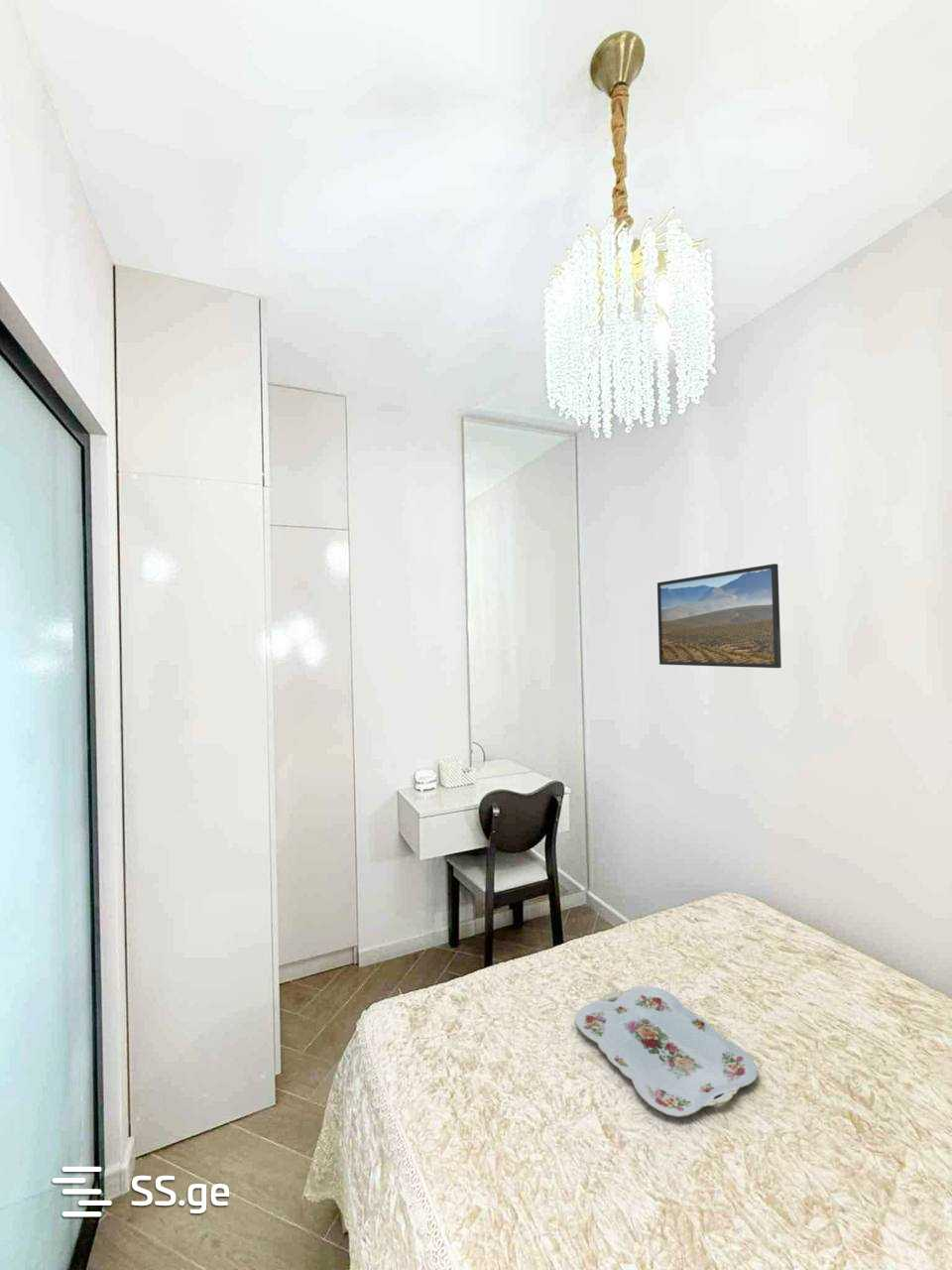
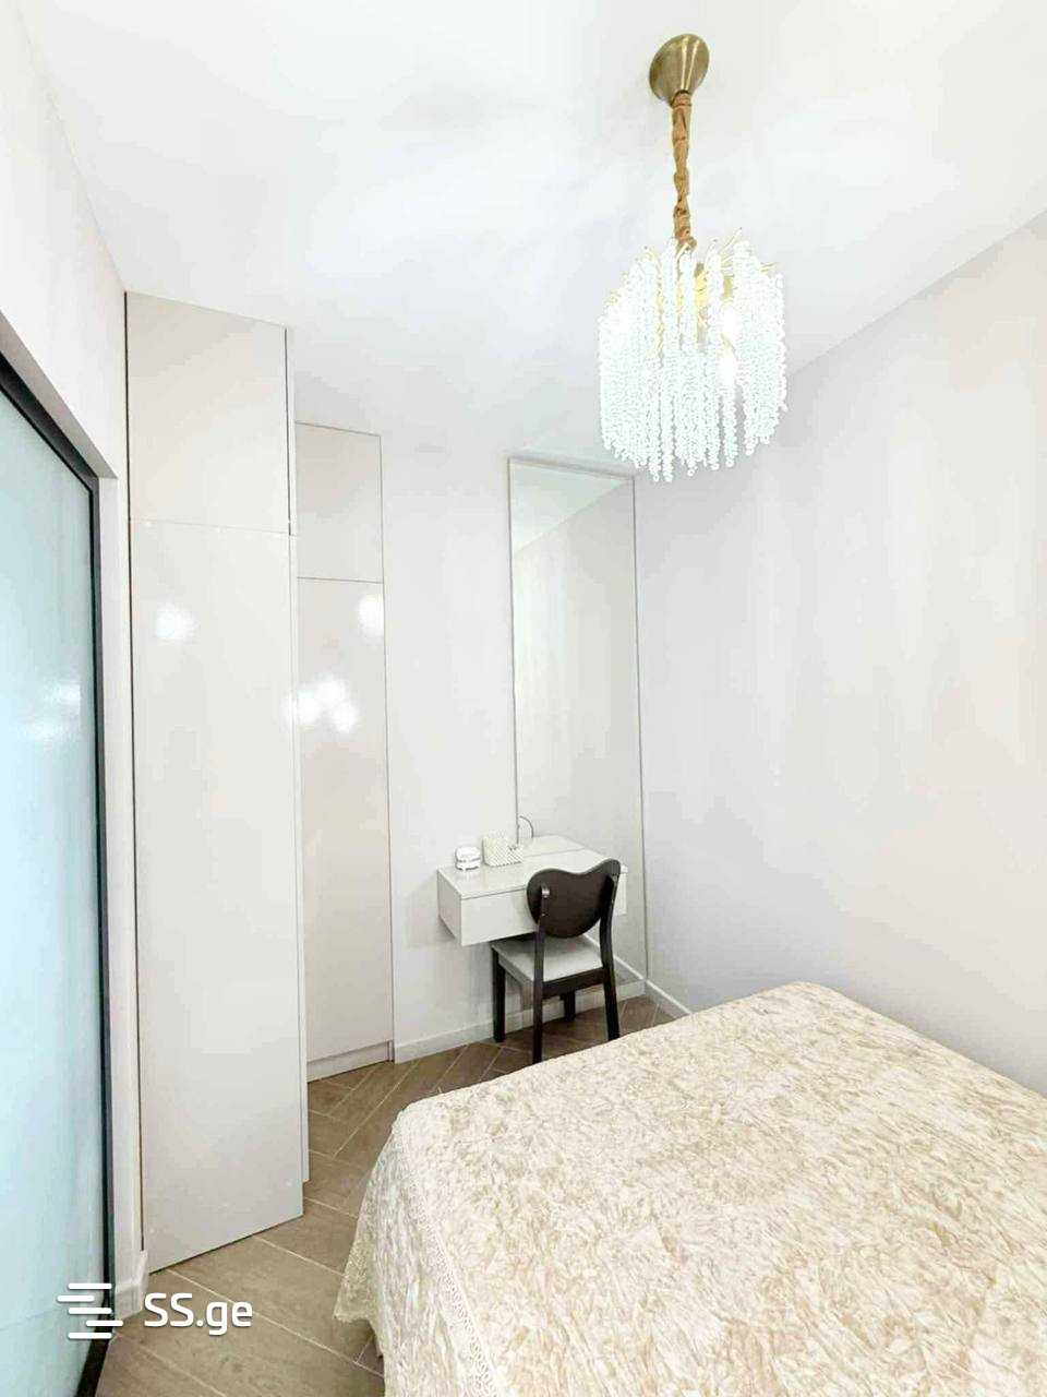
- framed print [656,563,782,669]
- serving tray [574,985,759,1118]
